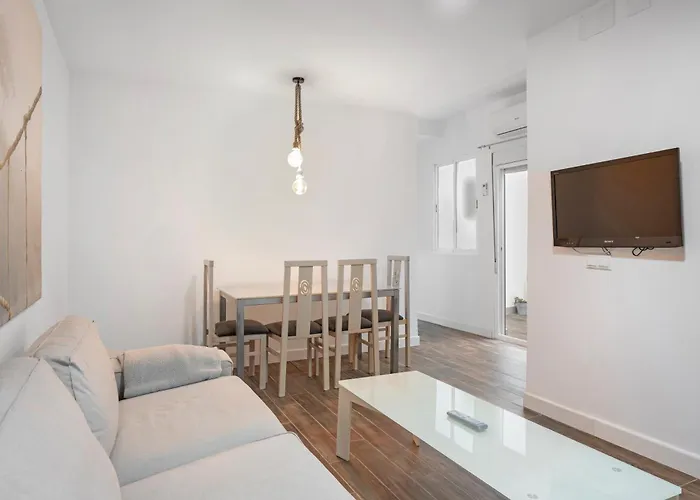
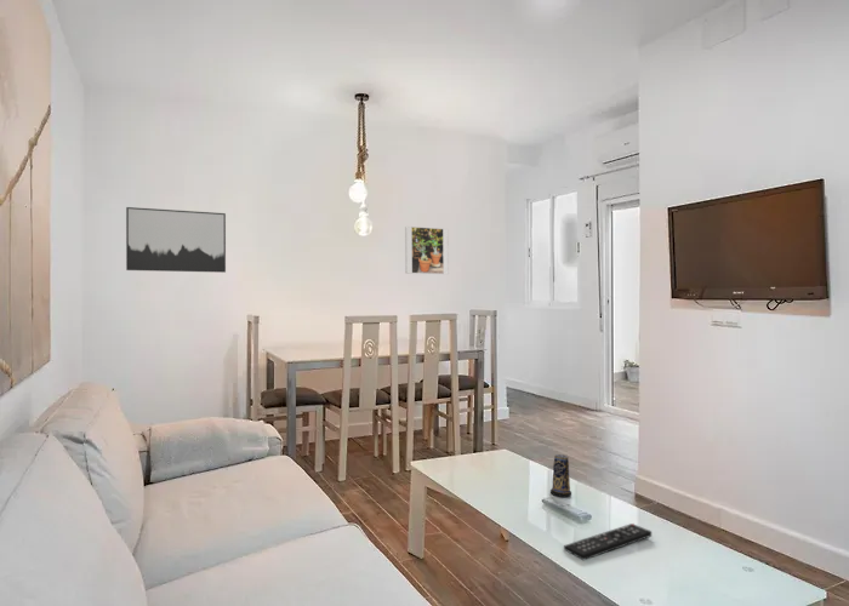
+ wall art [125,206,227,274]
+ candle [549,453,572,498]
+ remote control [563,522,653,561]
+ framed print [404,225,450,275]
